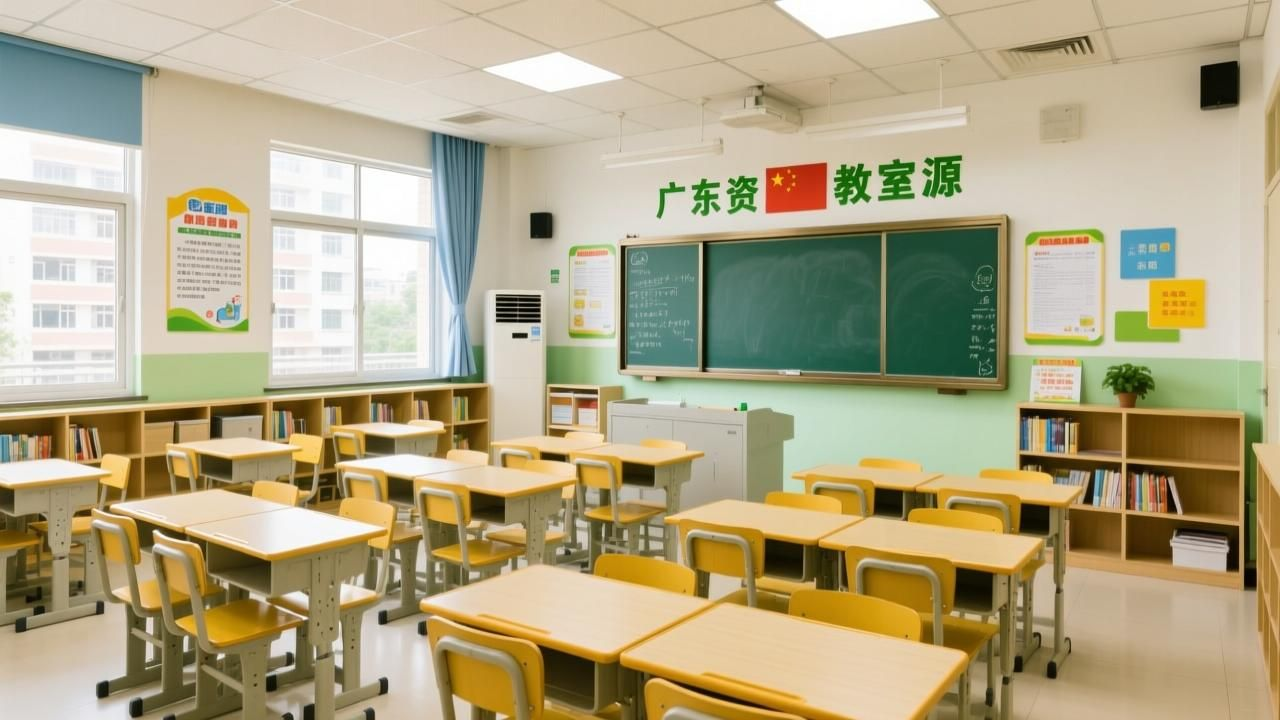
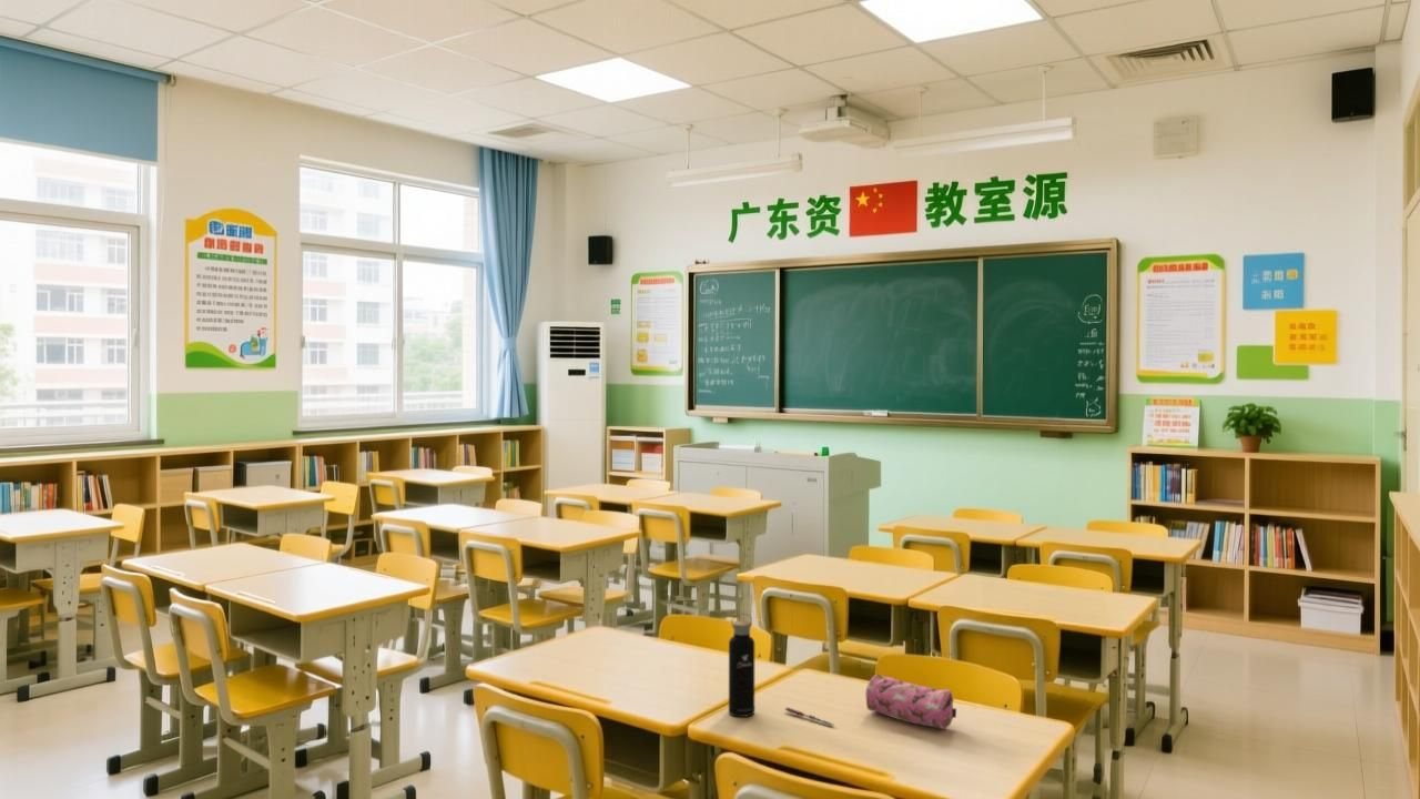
+ pencil case [864,674,957,730]
+ water bottle [728,613,755,718]
+ pen [784,707,834,727]
